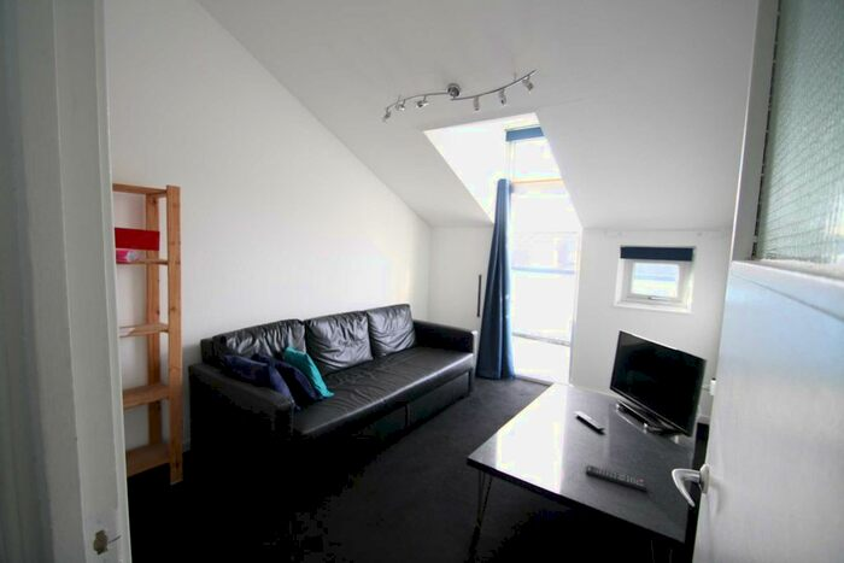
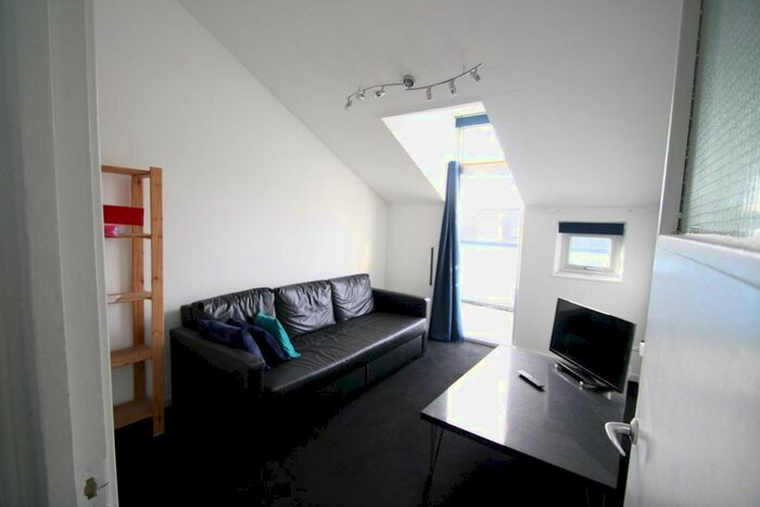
- remote control [585,464,649,492]
